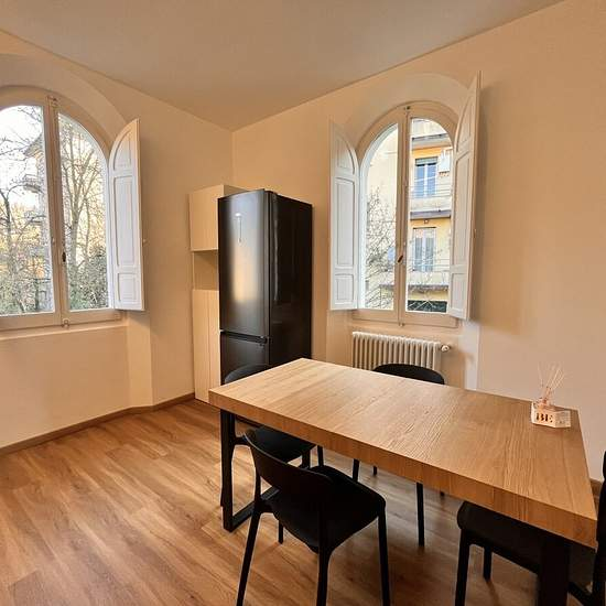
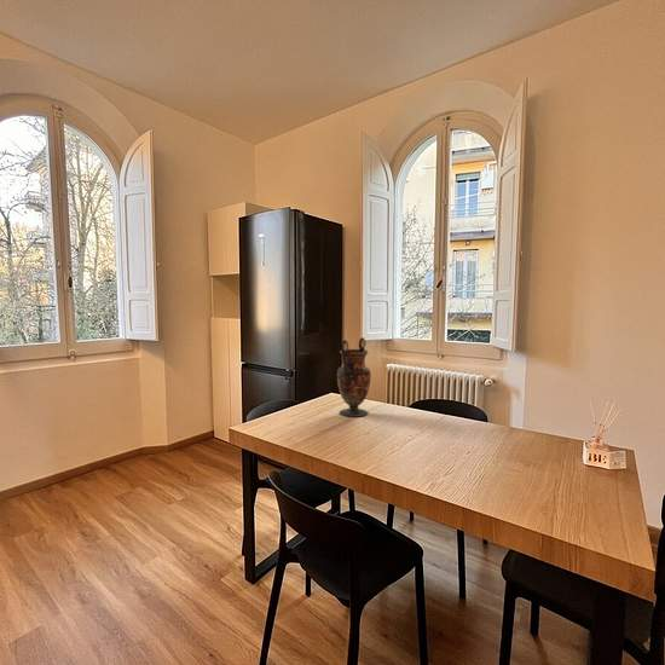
+ vase [336,336,372,418]
